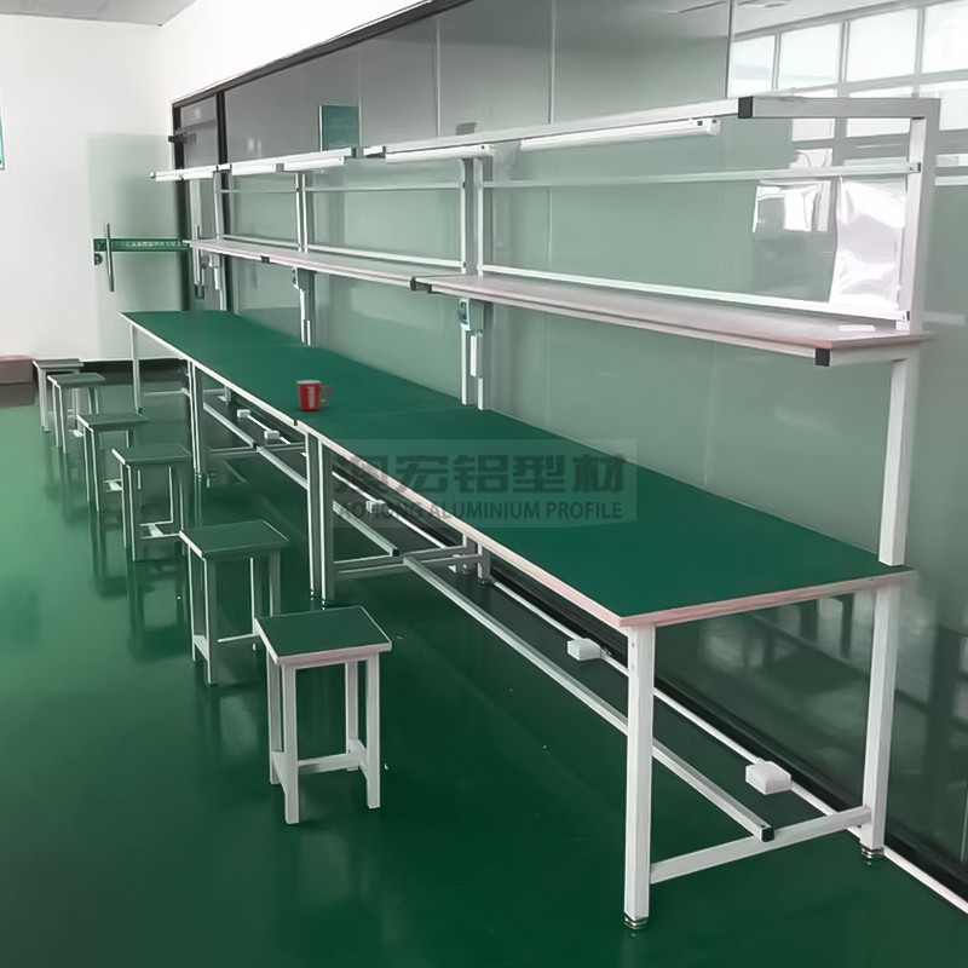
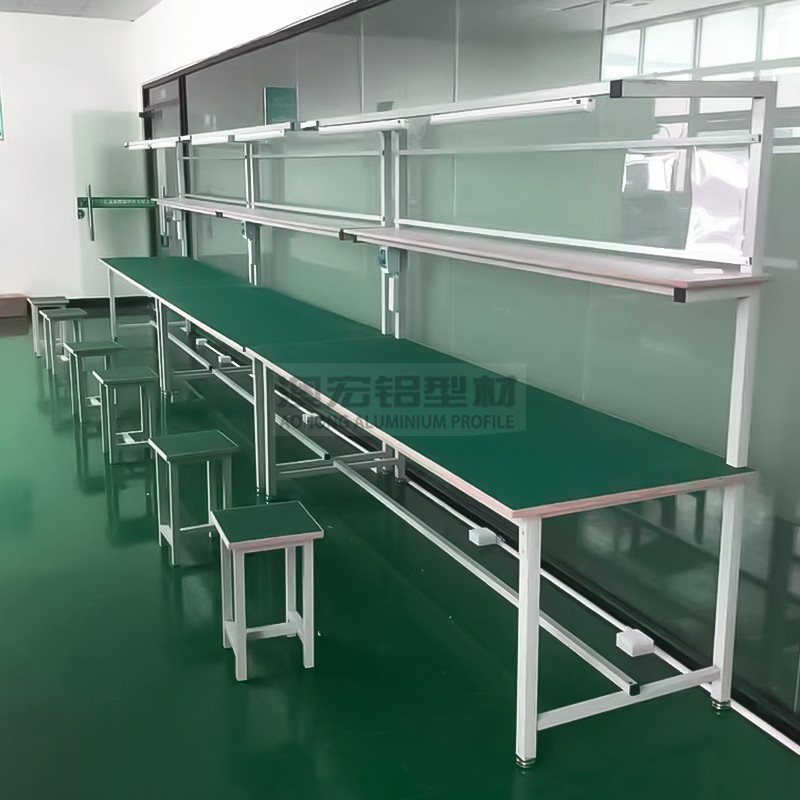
- mug [295,379,332,411]
